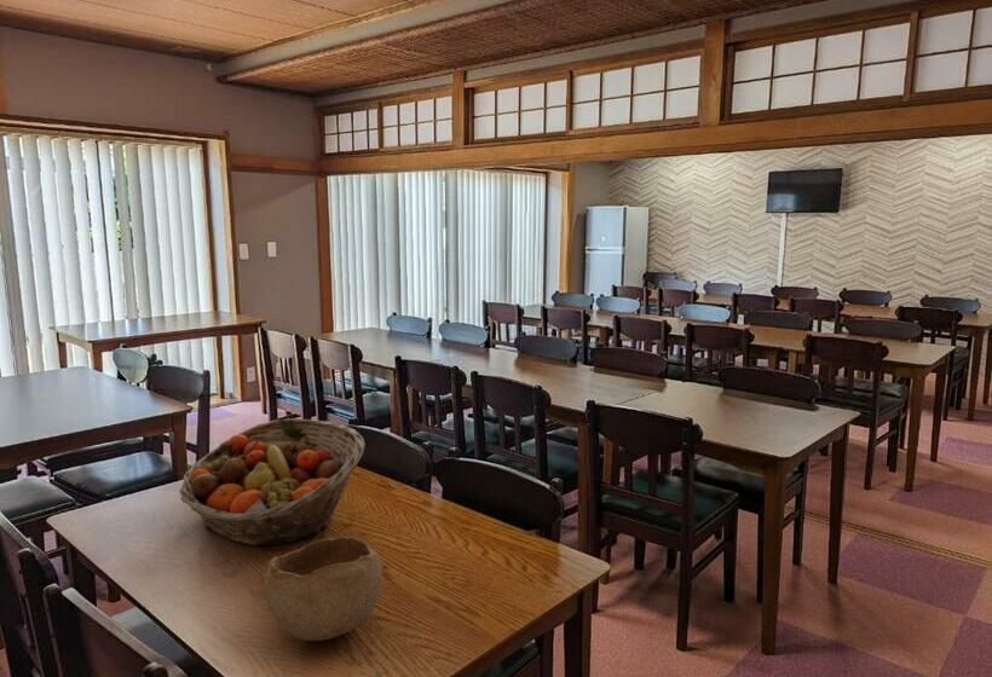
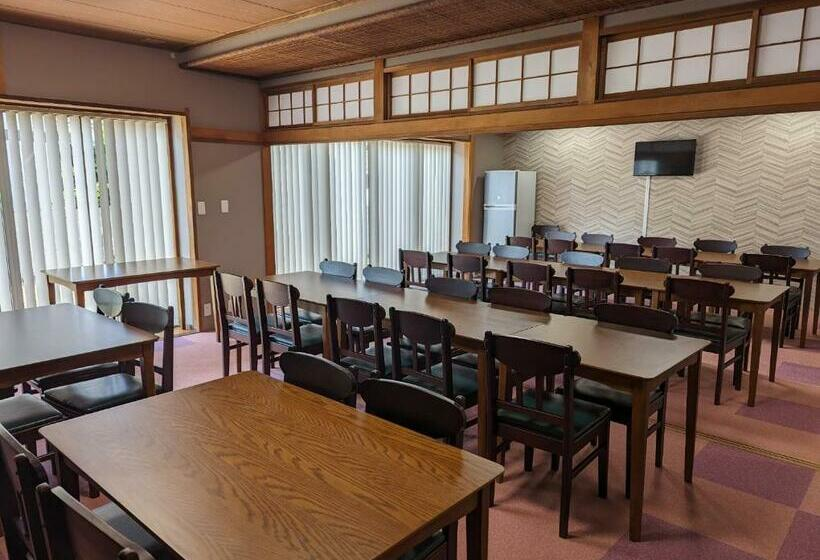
- fruit basket [178,417,365,546]
- bowl [263,536,383,642]
